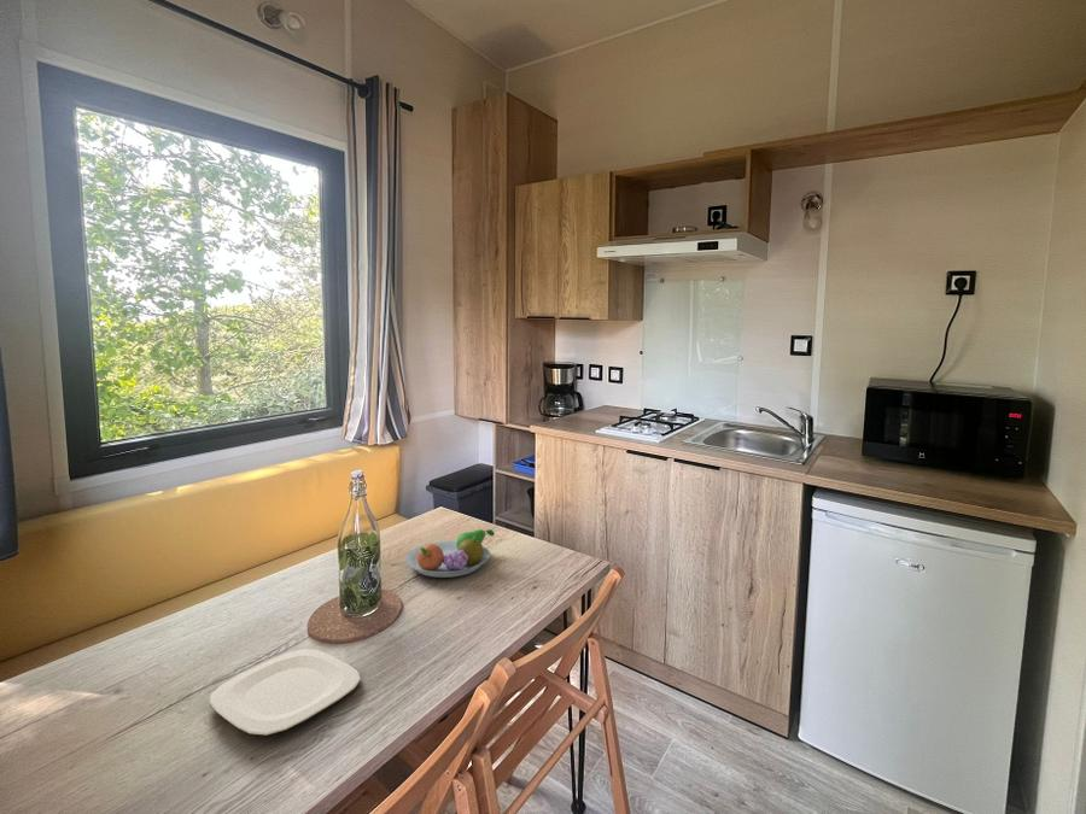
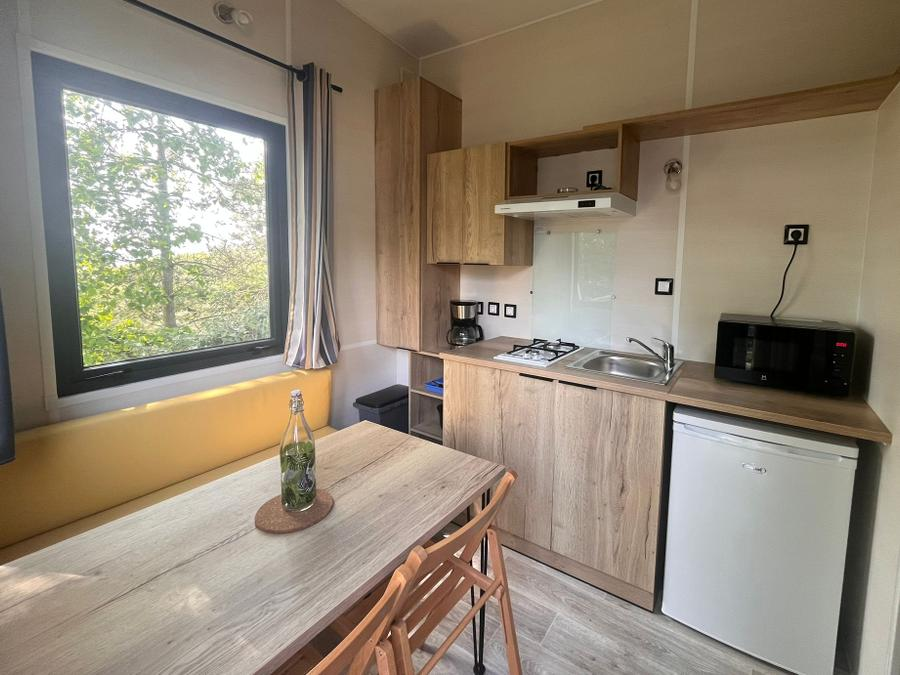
- fruit bowl [404,528,496,579]
- plate [209,648,362,737]
